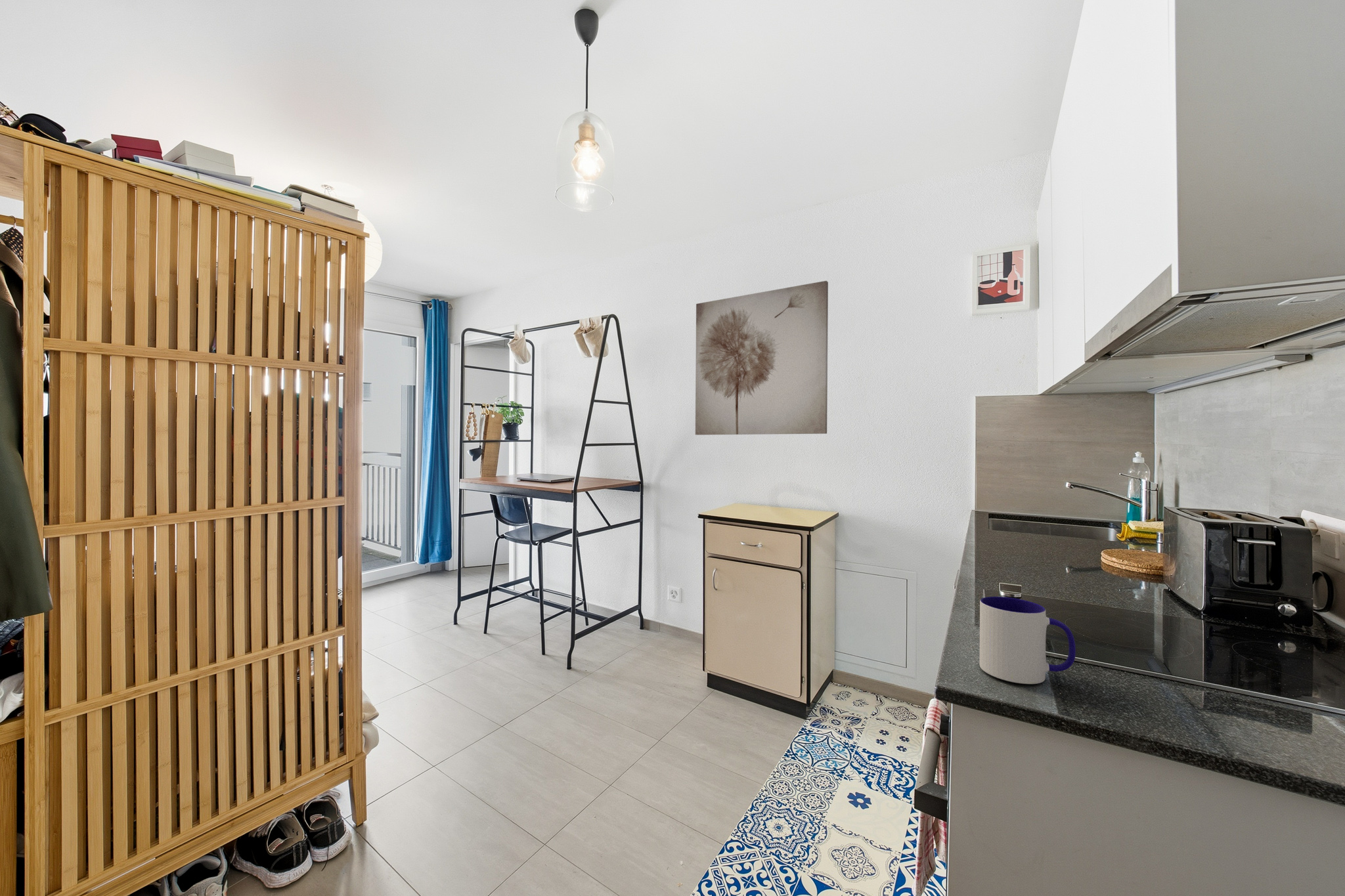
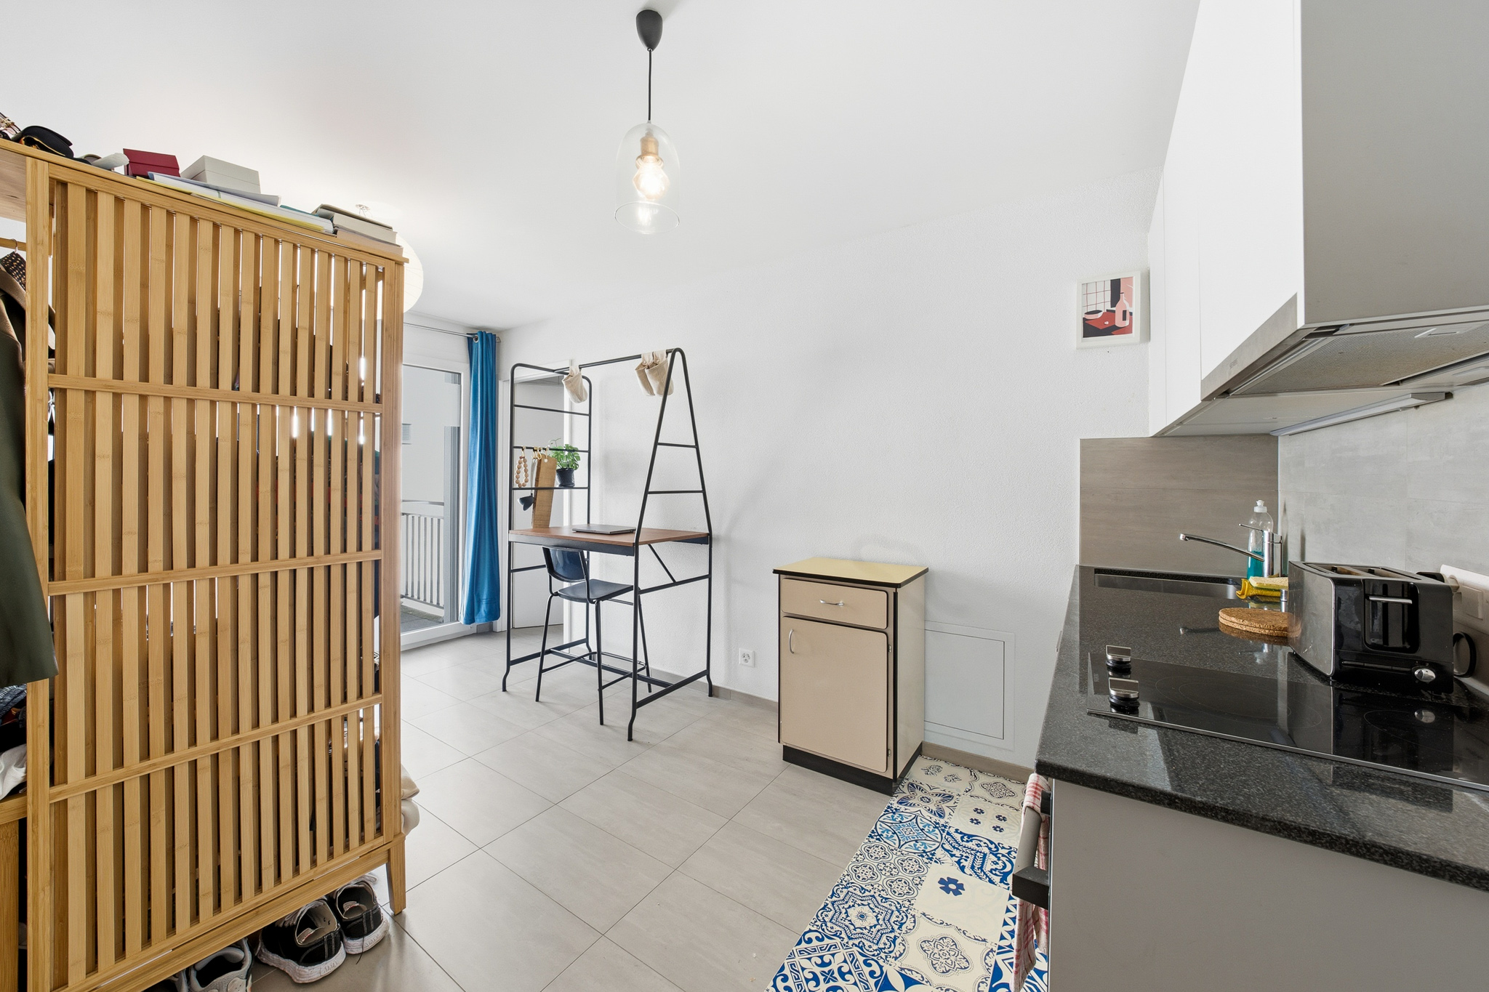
- wall art [695,280,829,436]
- mug [979,596,1076,685]
